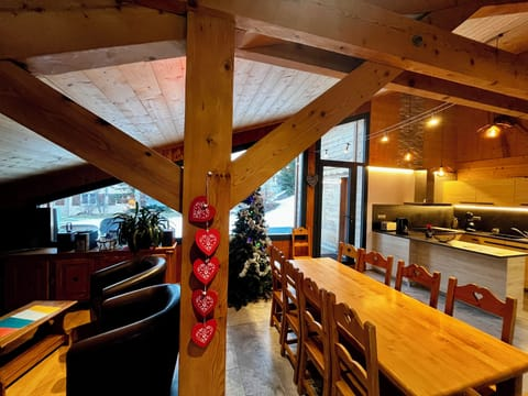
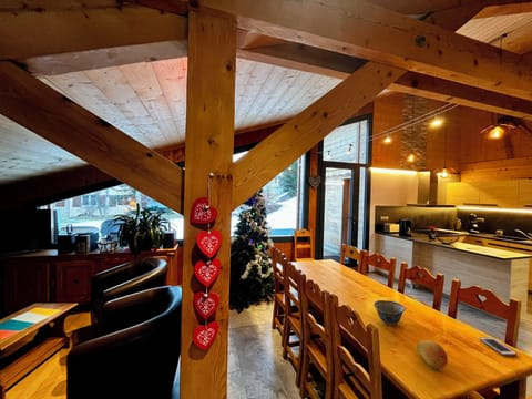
+ cell phone [479,337,518,357]
+ fruit [416,339,449,370]
+ bowl [372,299,406,326]
